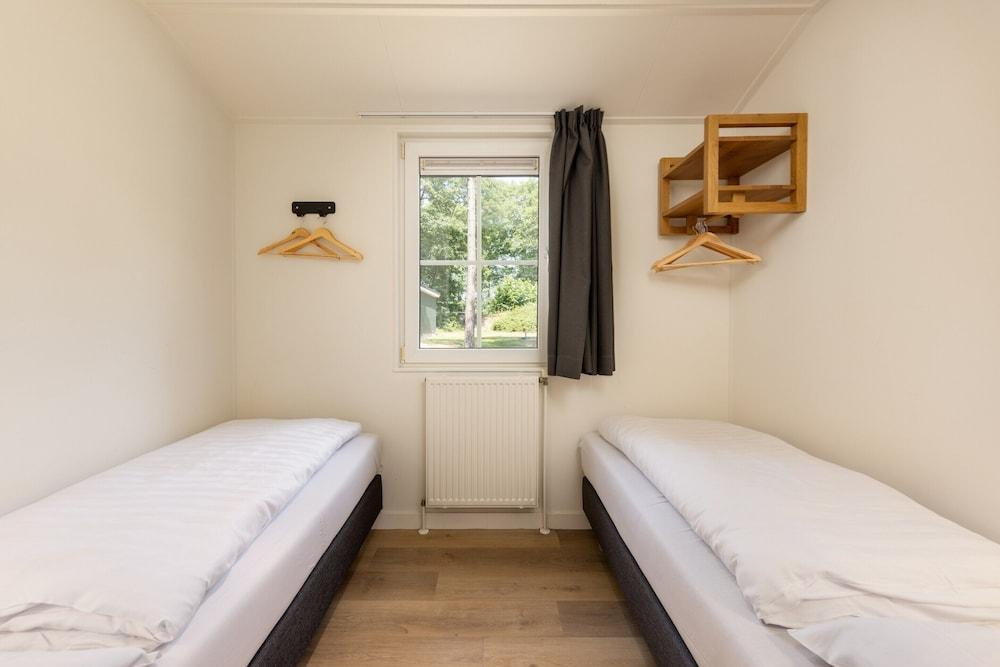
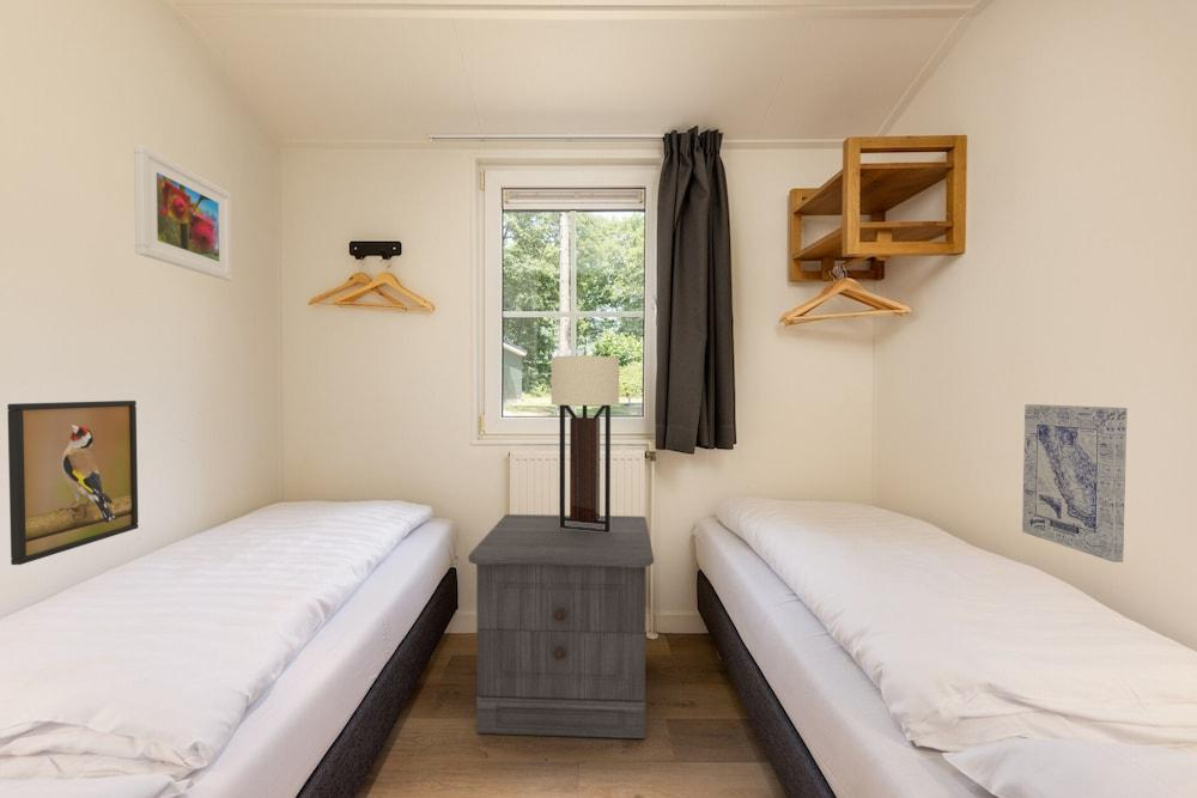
+ nightstand [467,513,655,739]
+ wall sconce [551,354,620,532]
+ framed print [6,400,139,566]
+ wall art [1021,403,1129,564]
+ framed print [133,144,233,282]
